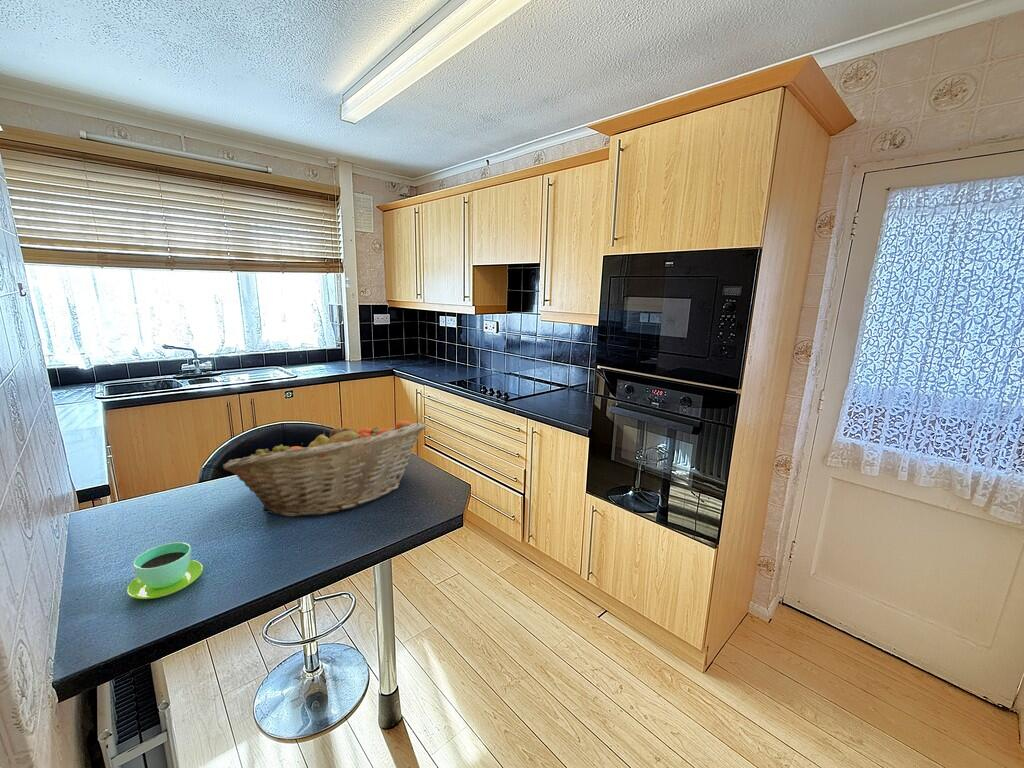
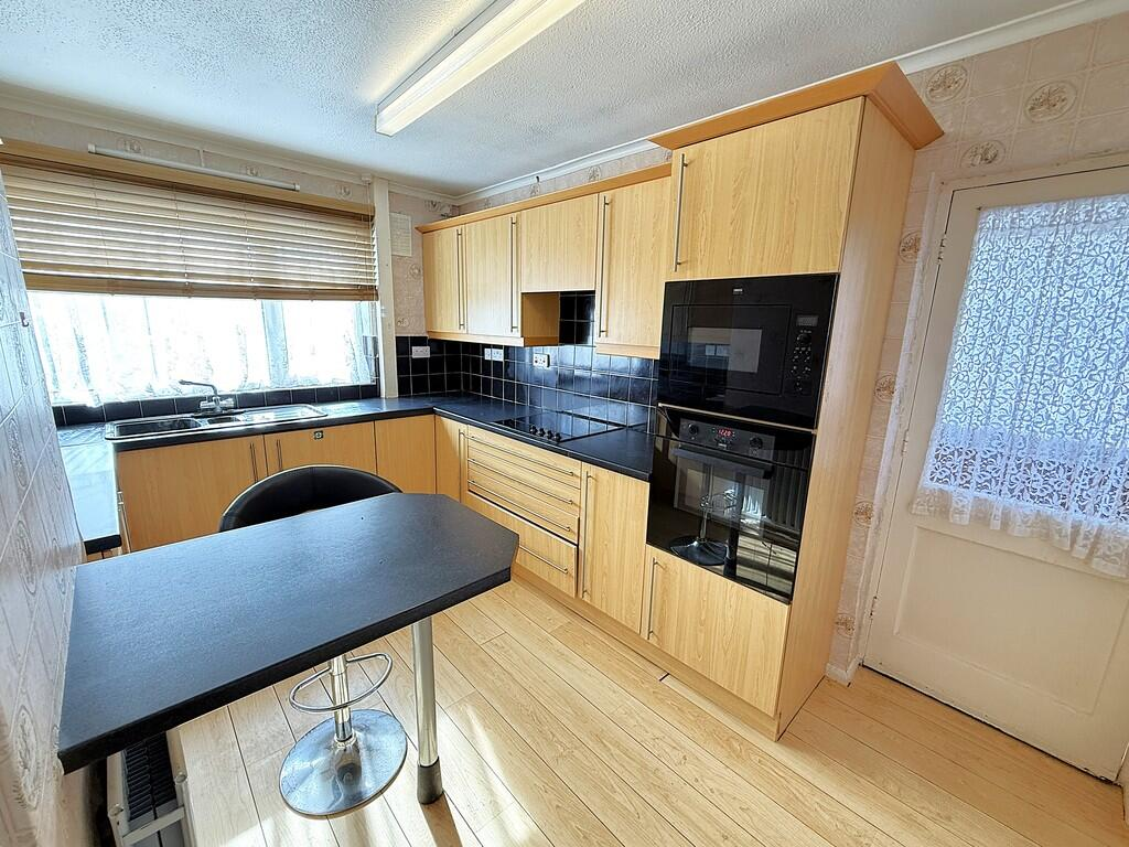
- fruit basket [222,419,427,518]
- cup [126,541,204,600]
